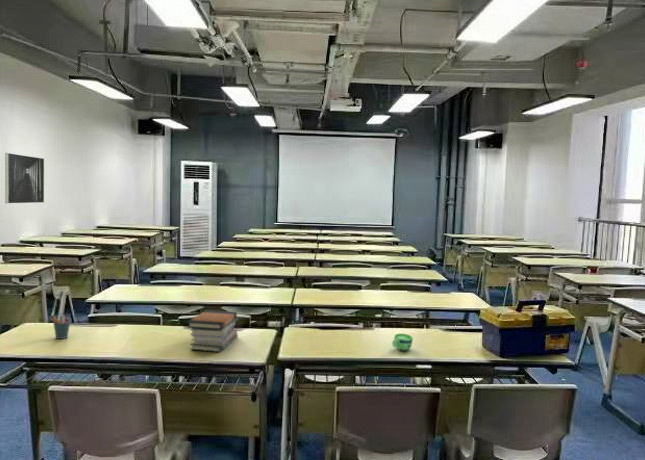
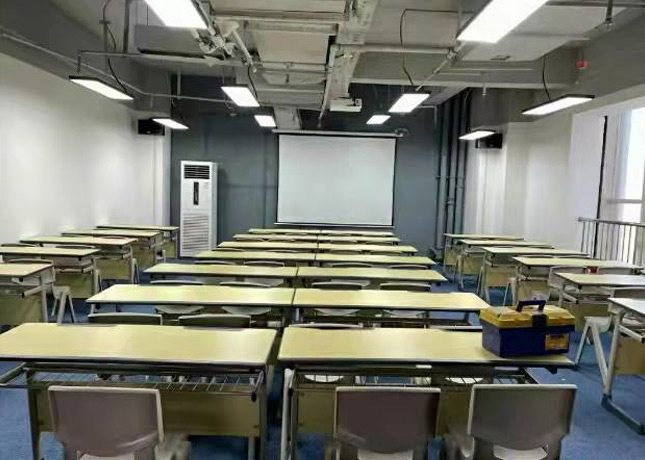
- cup [391,333,414,352]
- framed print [4,152,45,204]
- pen holder [52,314,71,340]
- book stack [186,309,240,353]
